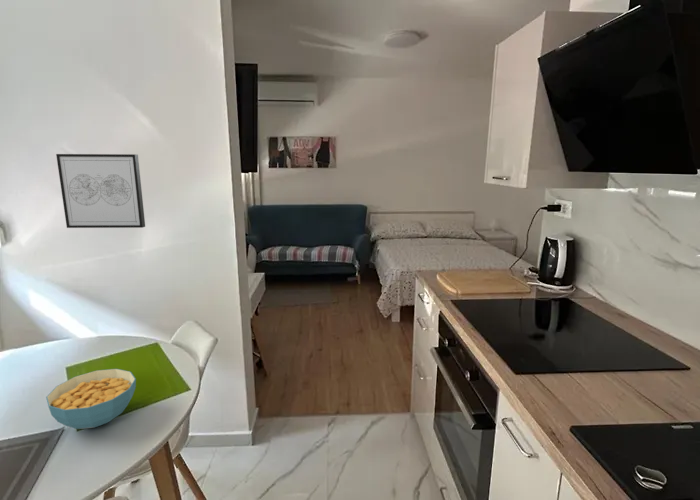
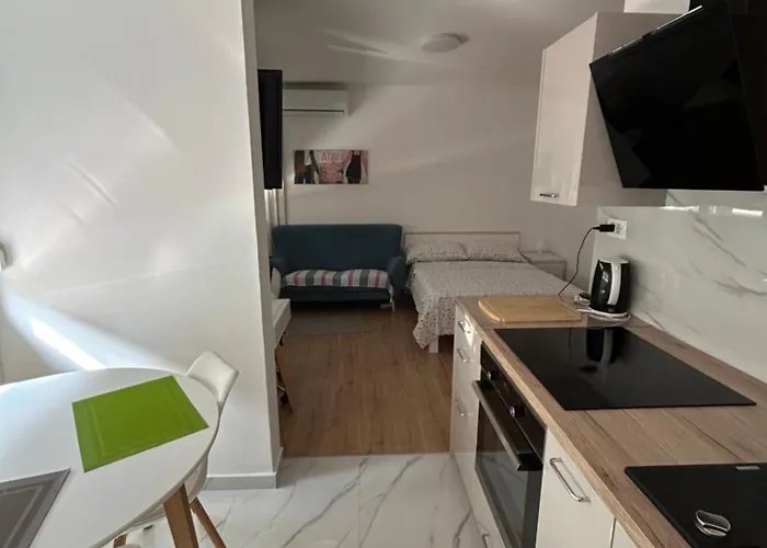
- wall art [55,153,146,229]
- cereal bowl [45,368,137,430]
